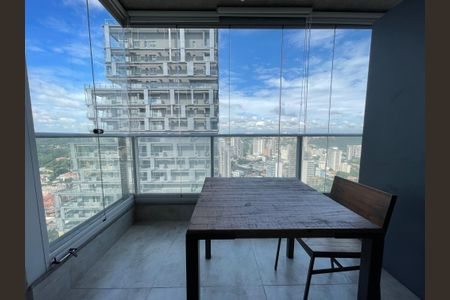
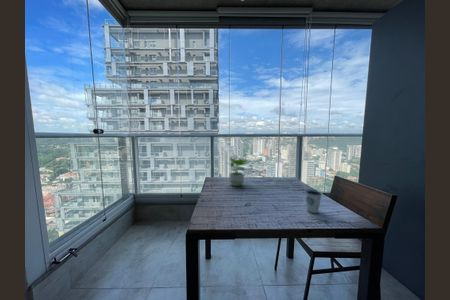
+ potted plant [226,155,247,187]
+ dixie cup [304,189,323,214]
